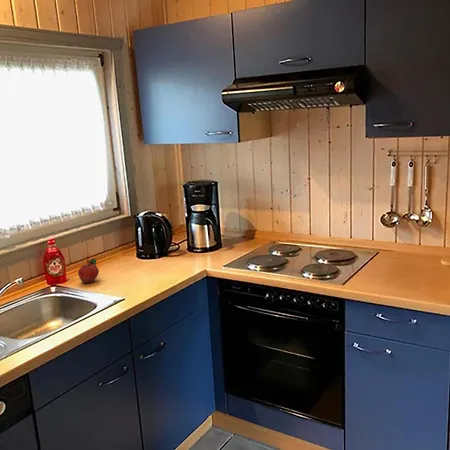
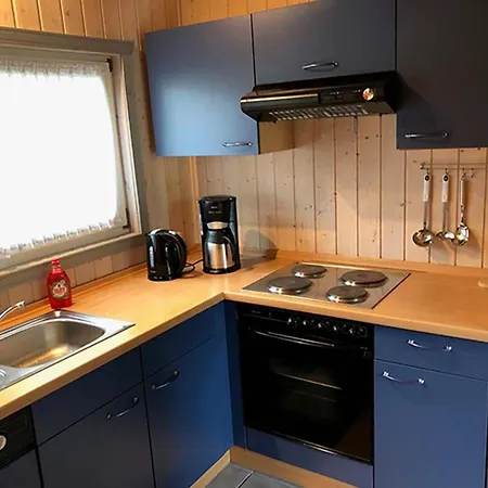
- fruit [77,258,100,284]
